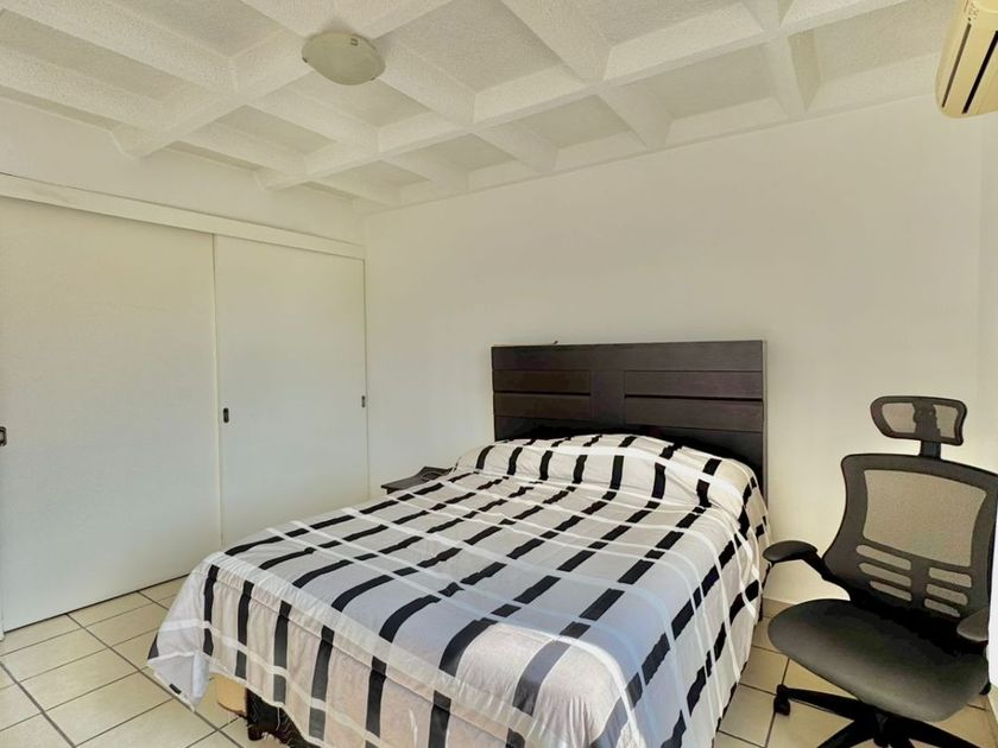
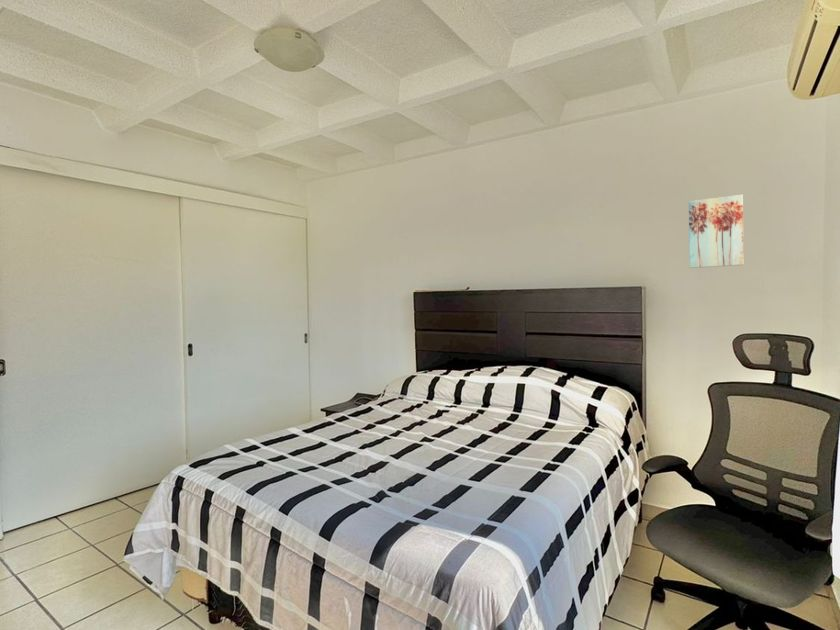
+ wall art [688,194,744,269]
